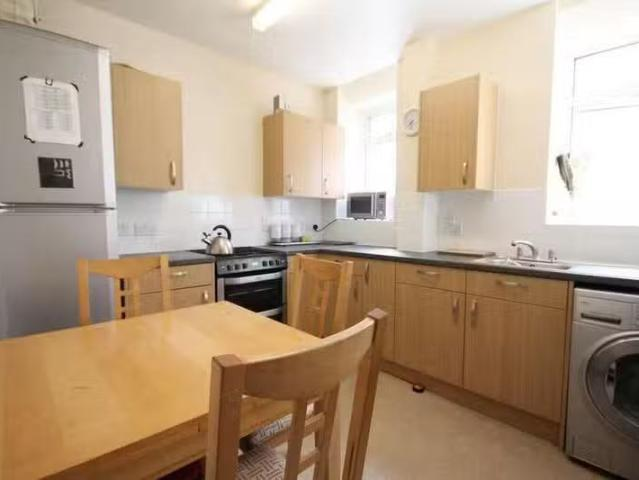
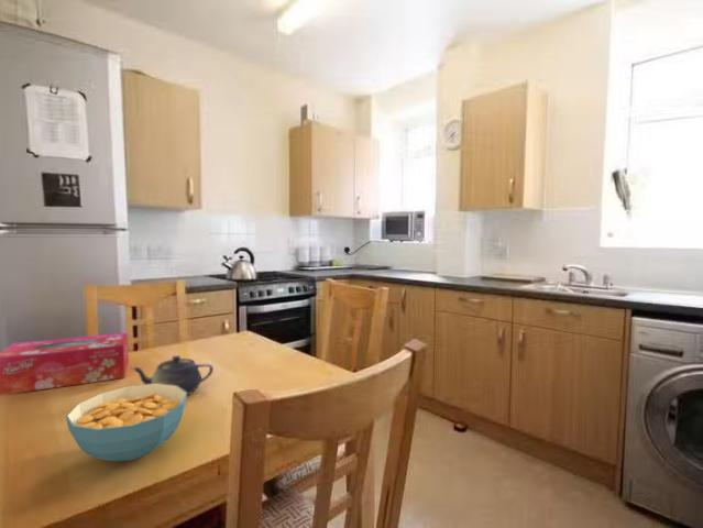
+ cereal bowl [65,384,188,463]
+ tissue box [0,331,130,396]
+ teapot [131,354,215,396]
